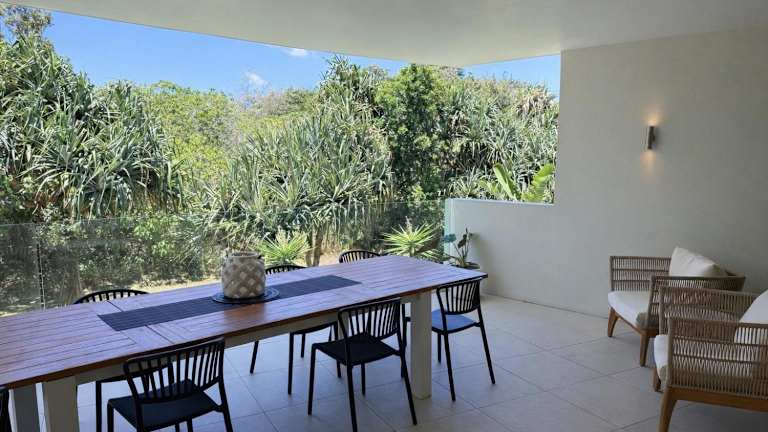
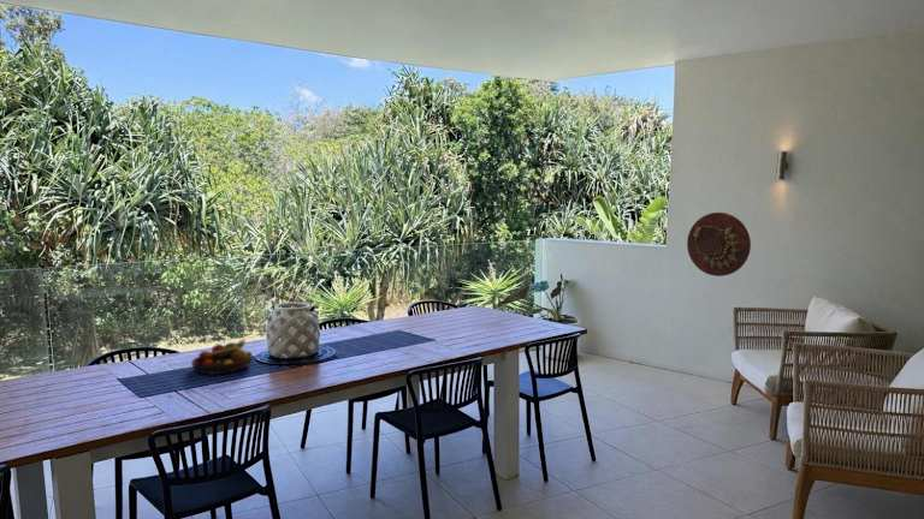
+ fruit bowl [190,339,254,376]
+ decorative platter [686,211,752,278]
